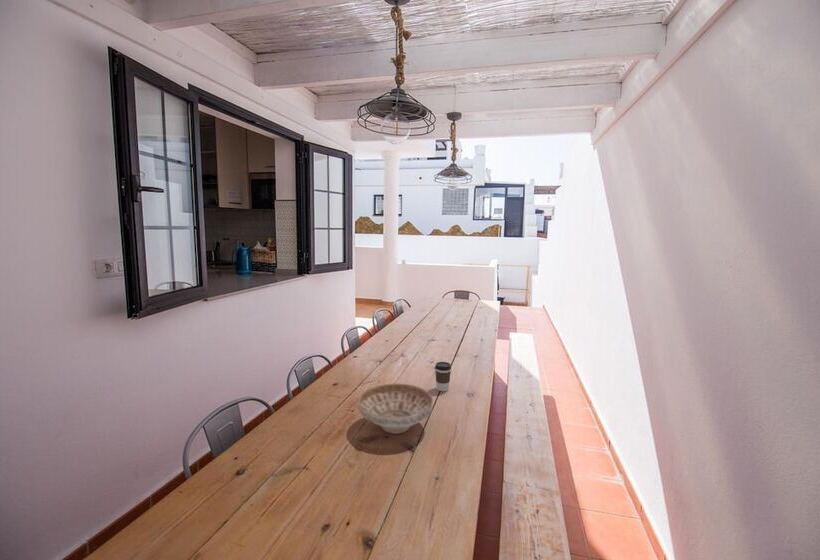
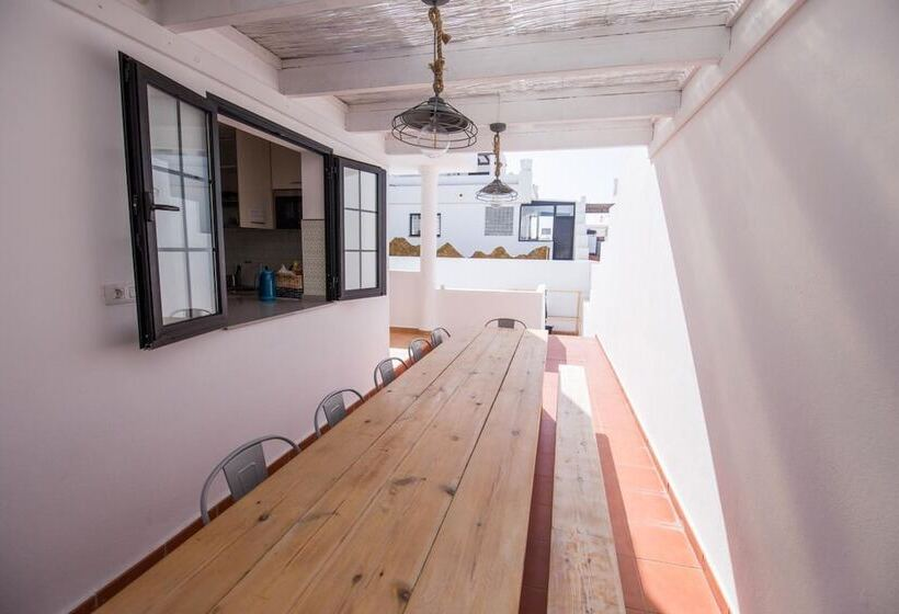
- decorative bowl [357,383,434,435]
- coffee cup [434,361,452,392]
